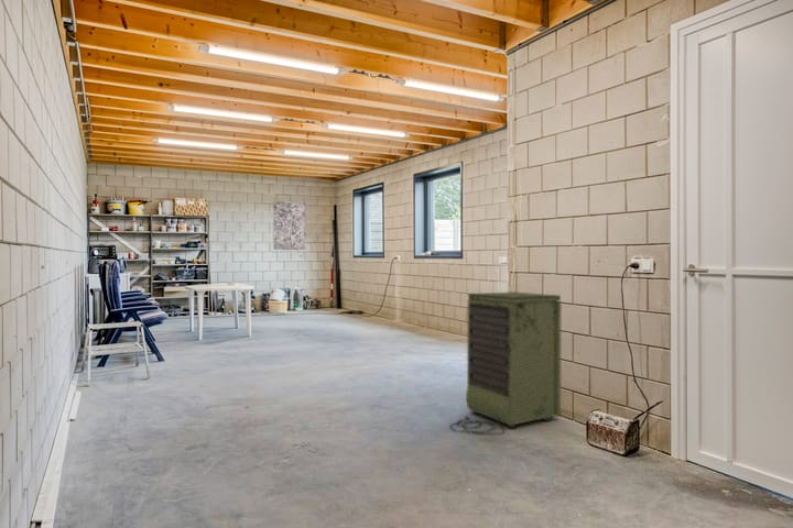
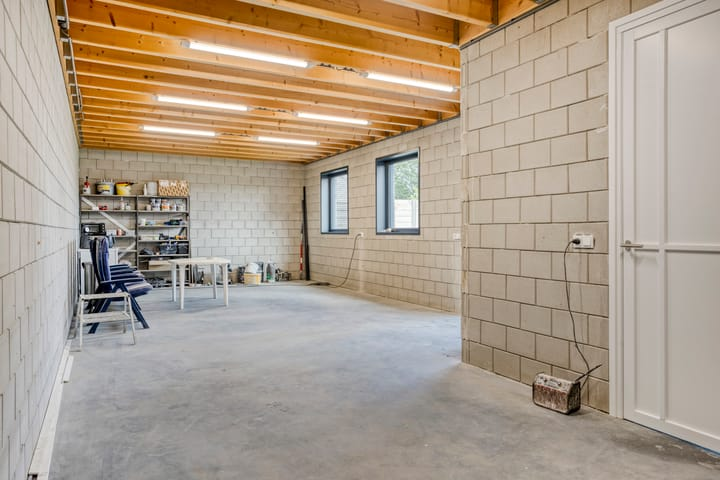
- storage cabinet [449,290,562,436]
- wall art [273,200,306,251]
